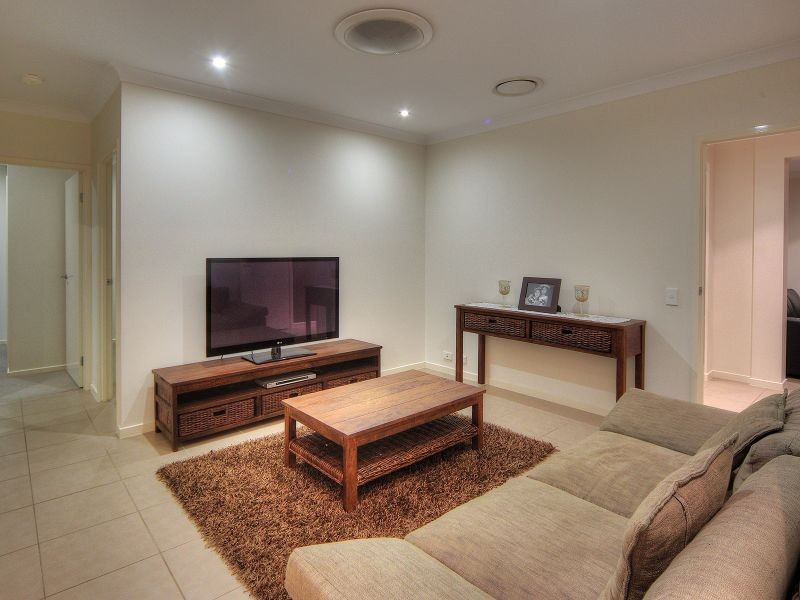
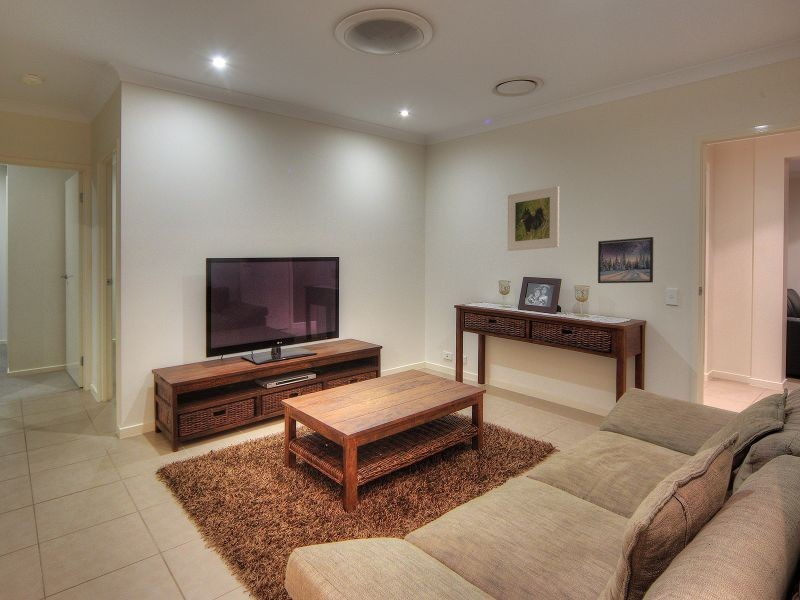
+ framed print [507,185,560,252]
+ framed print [597,236,654,284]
